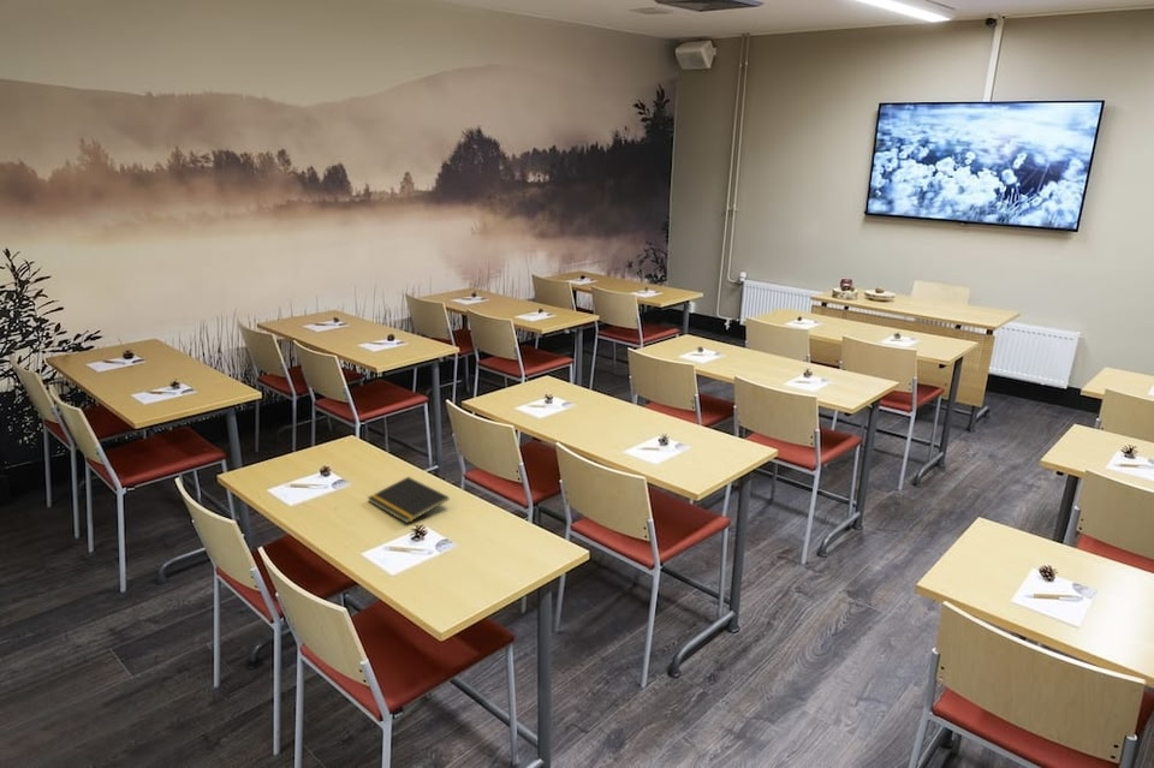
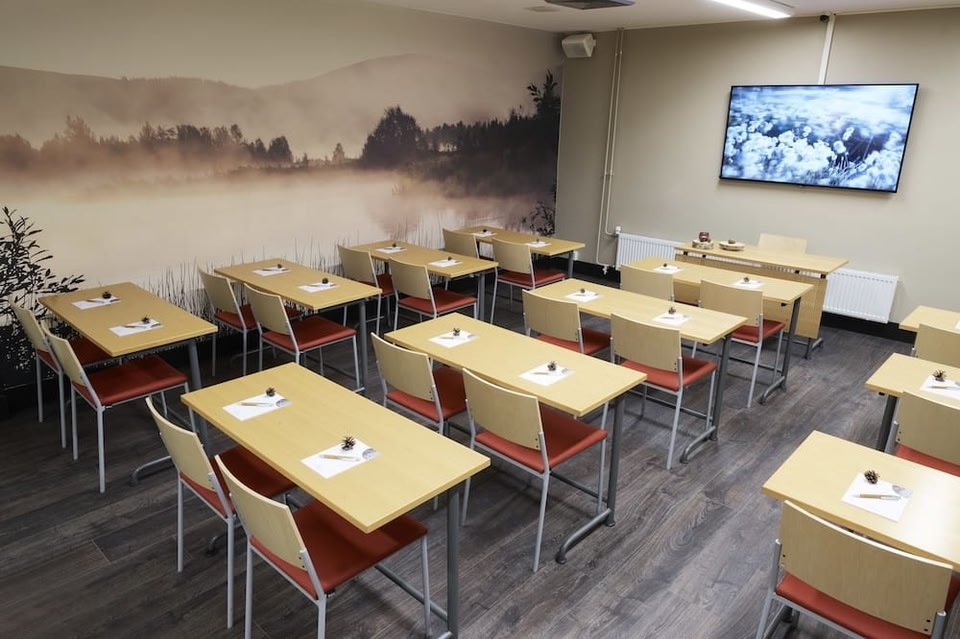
- notepad [367,476,450,524]
